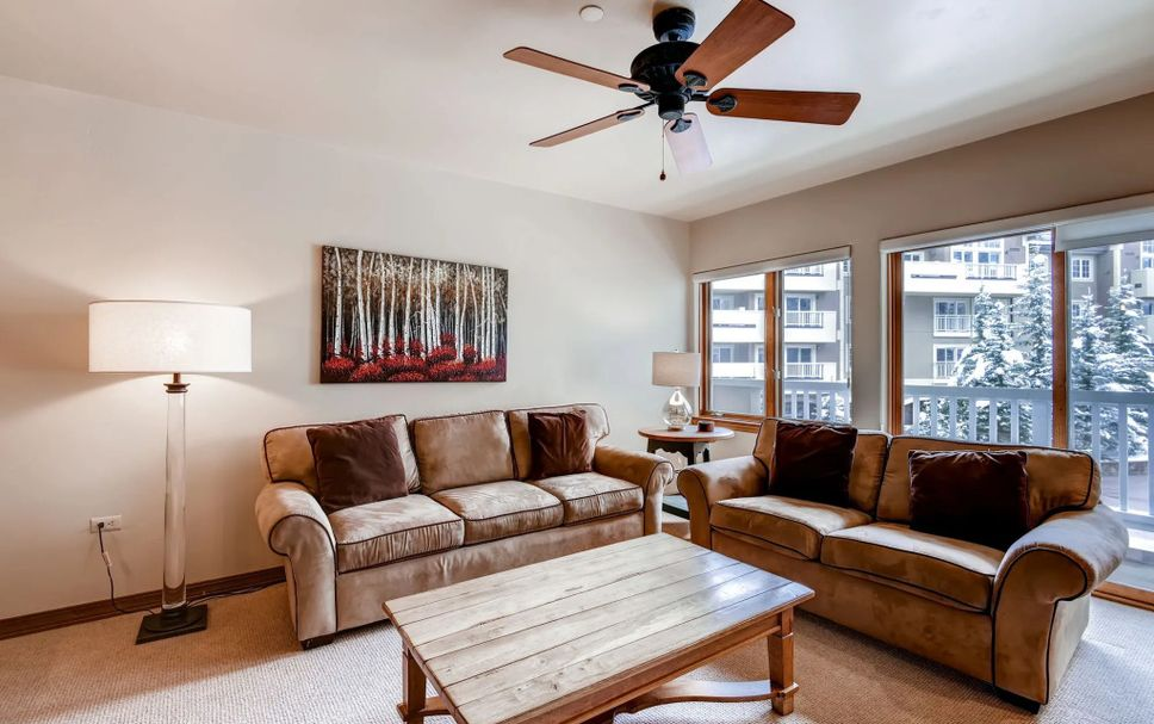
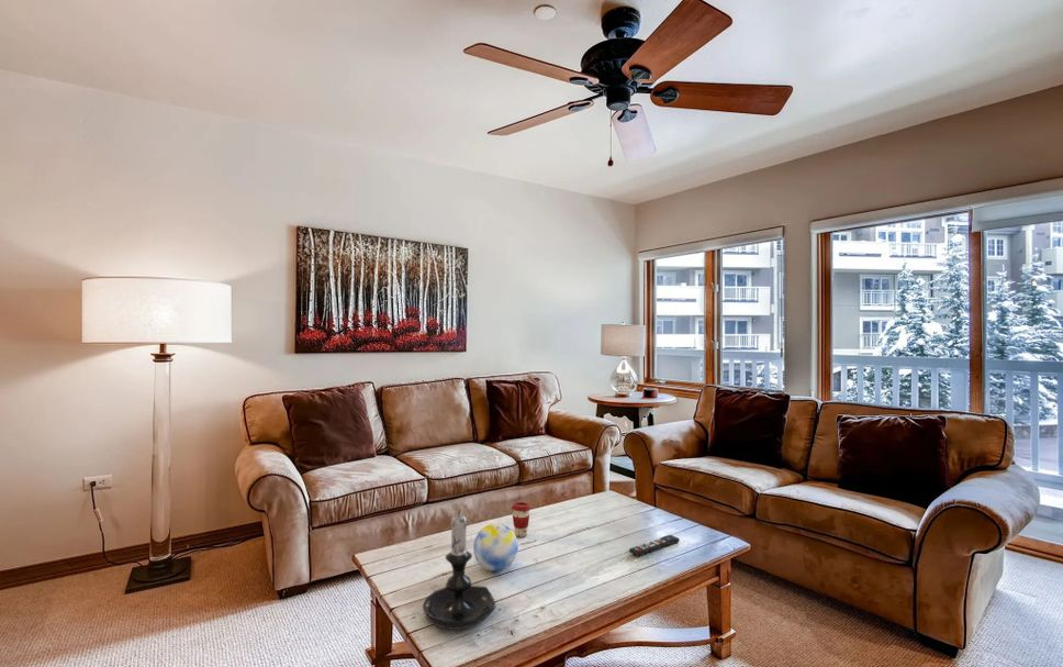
+ coffee cup [511,501,532,538]
+ remote control [628,534,681,557]
+ decorative ball [472,522,519,572]
+ candle holder [422,509,497,631]
